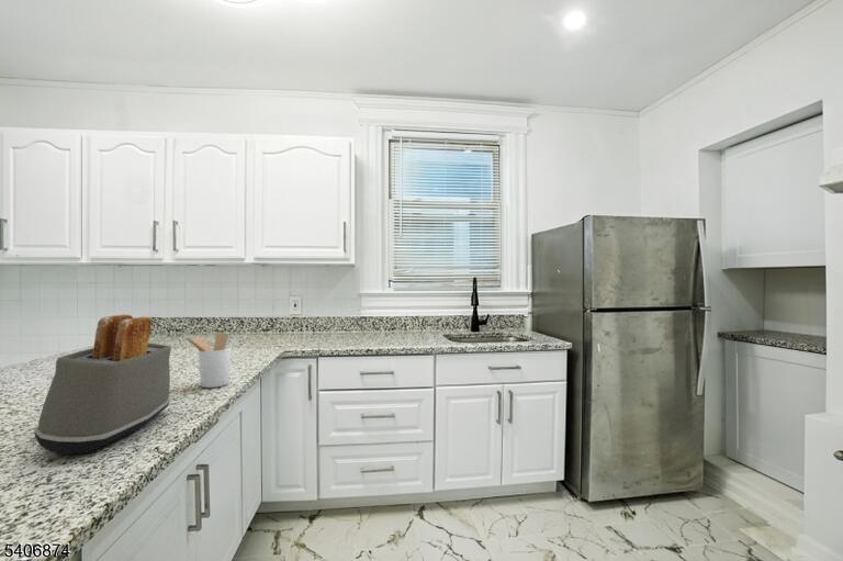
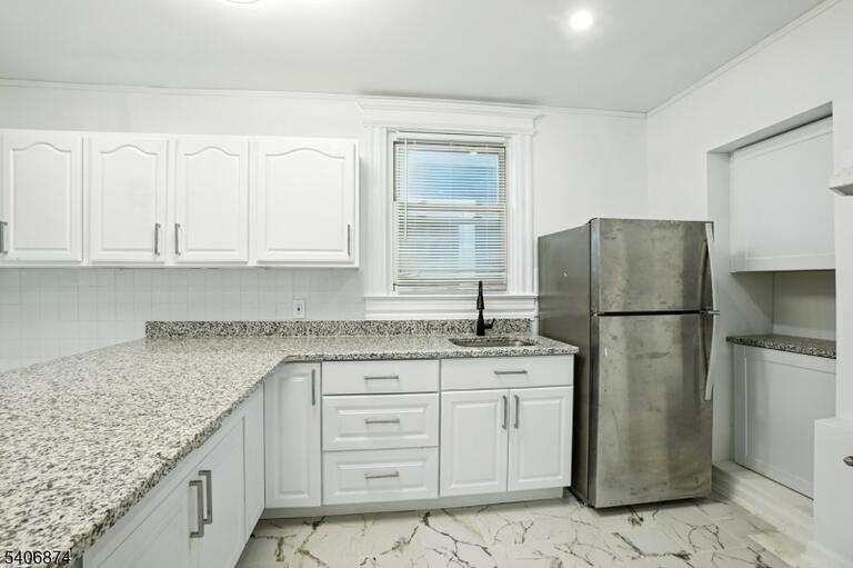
- utensil holder [182,332,232,389]
- toaster [33,313,172,455]
